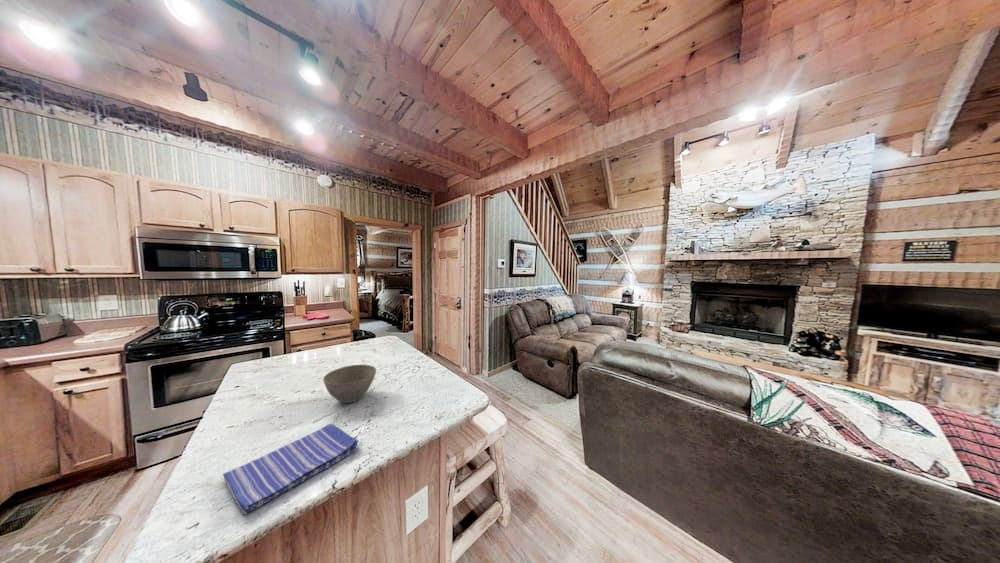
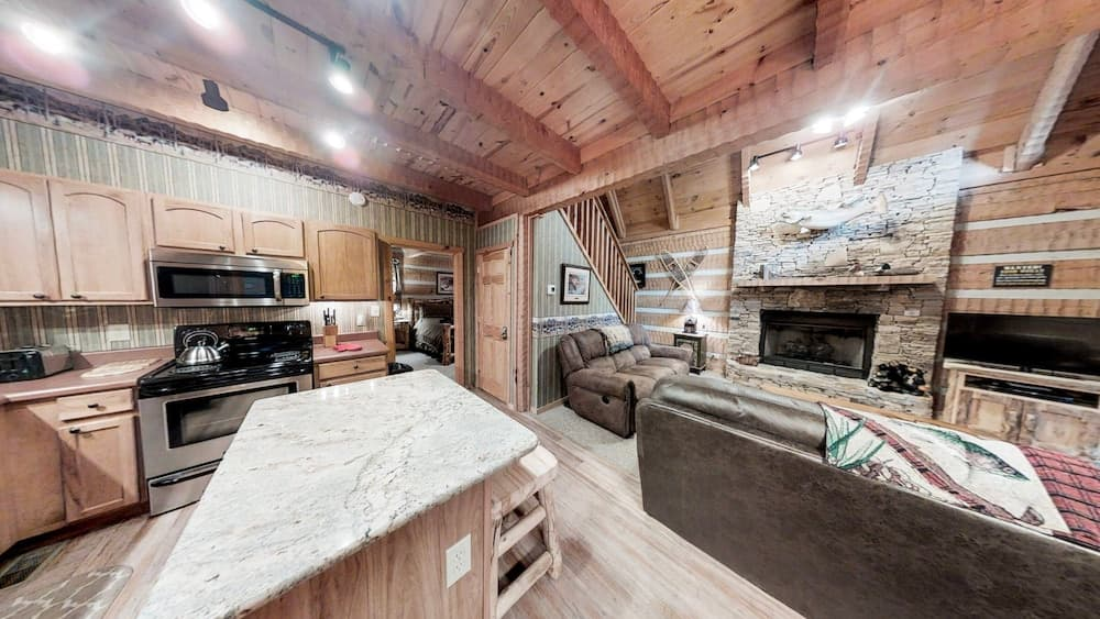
- bowl [322,364,377,404]
- dish towel [222,423,359,516]
